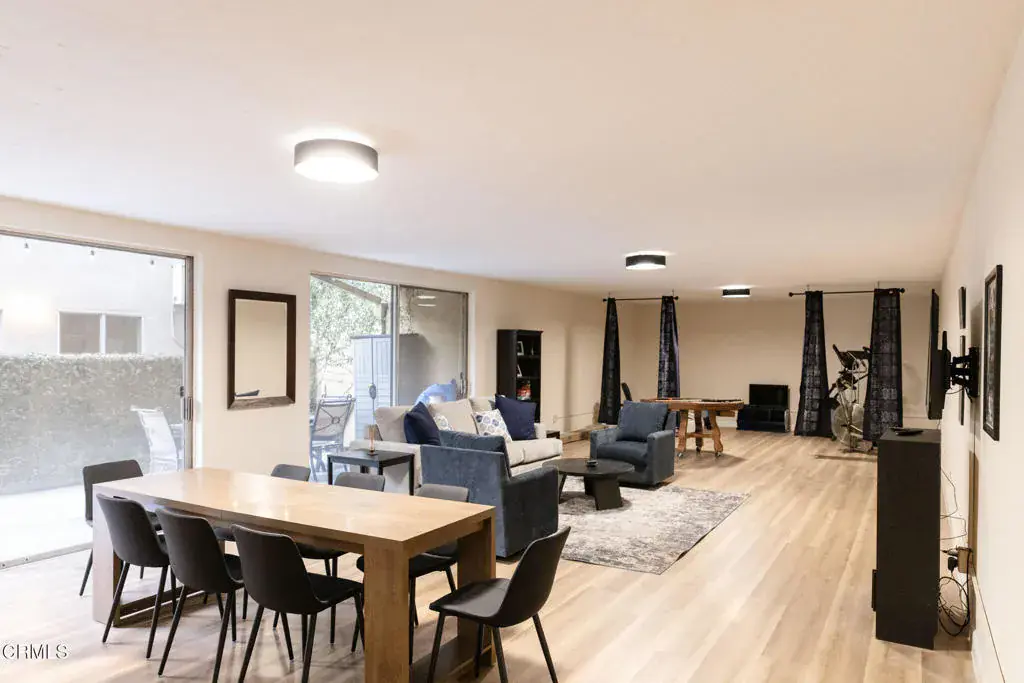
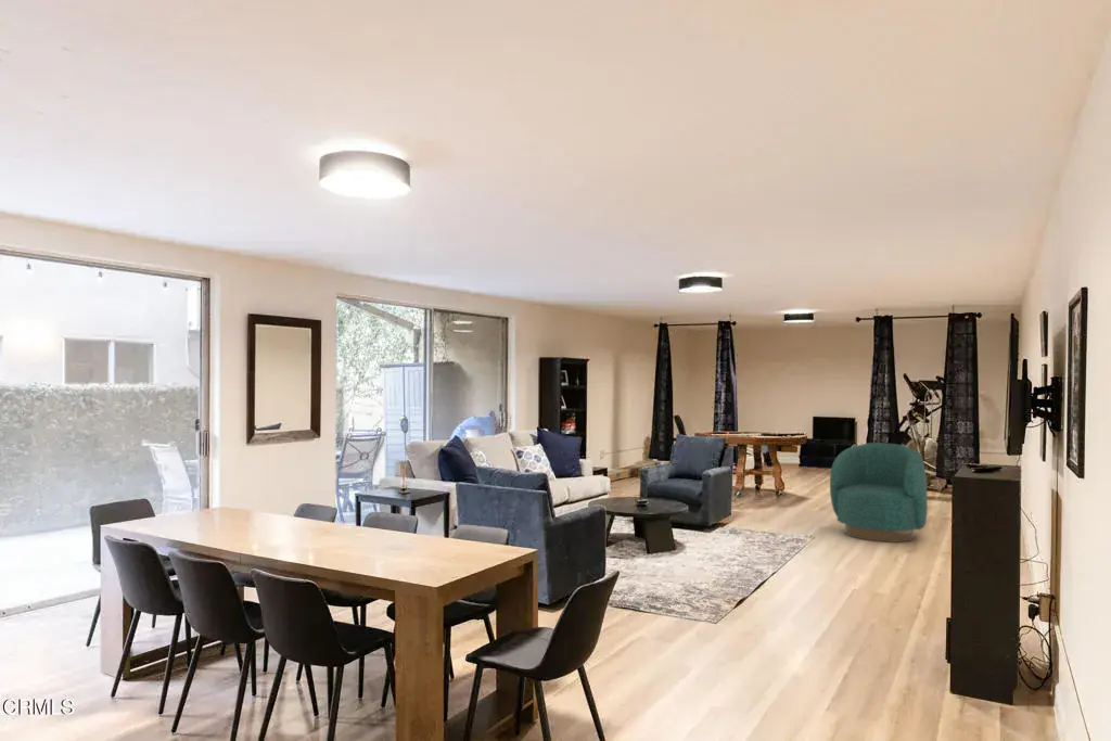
+ armchair [829,442,929,544]
